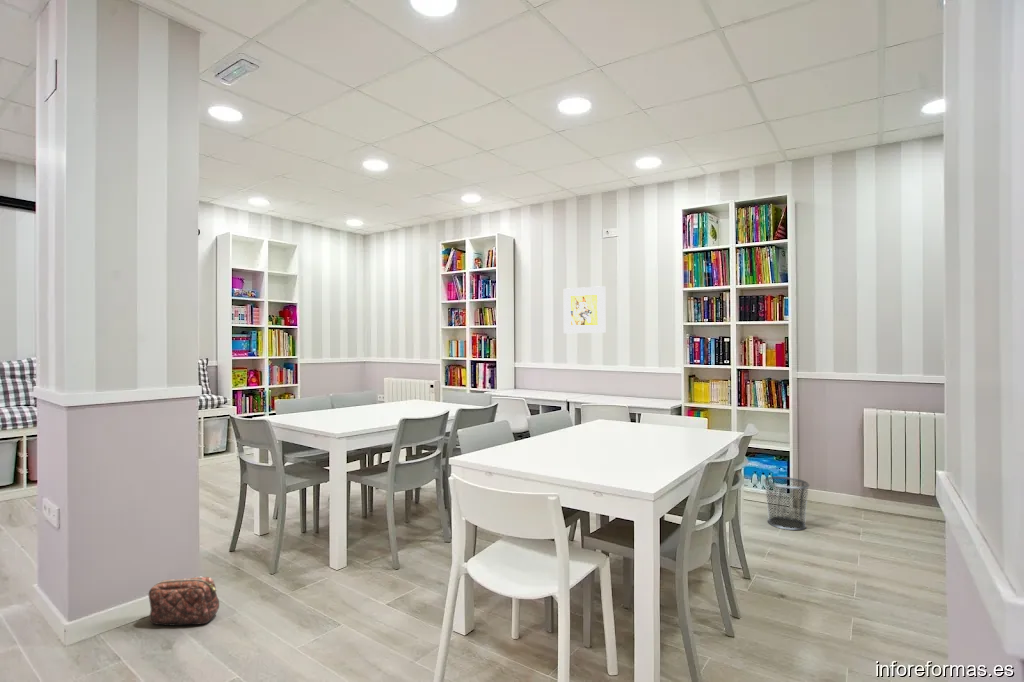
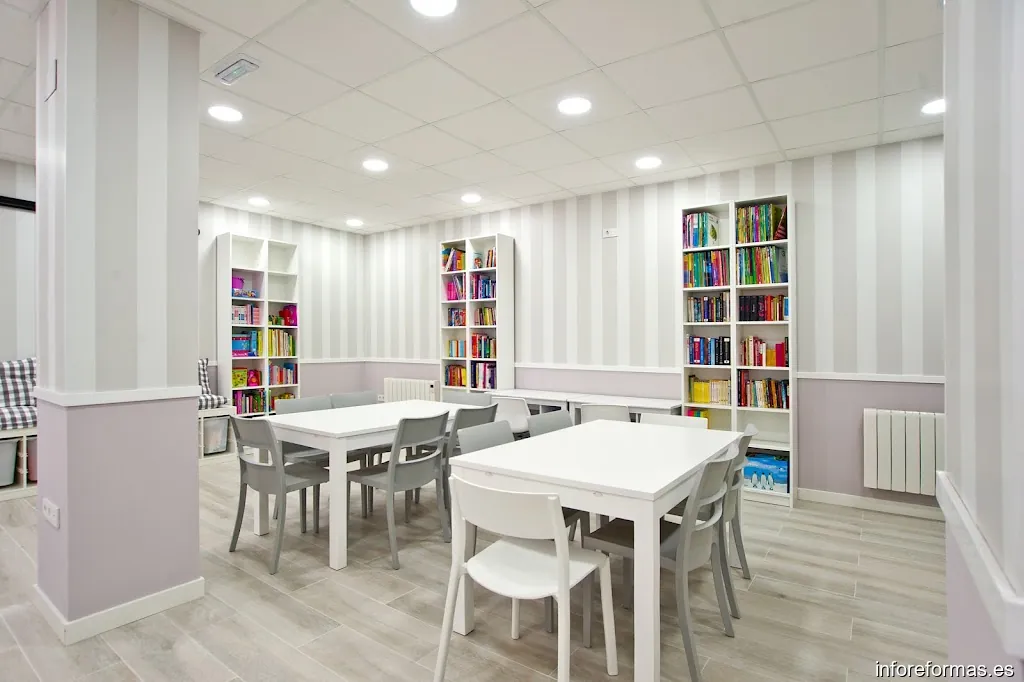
- cosmetic bag [148,576,220,627]
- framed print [563,285,606,334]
- waste bin [763,476,810,531]
